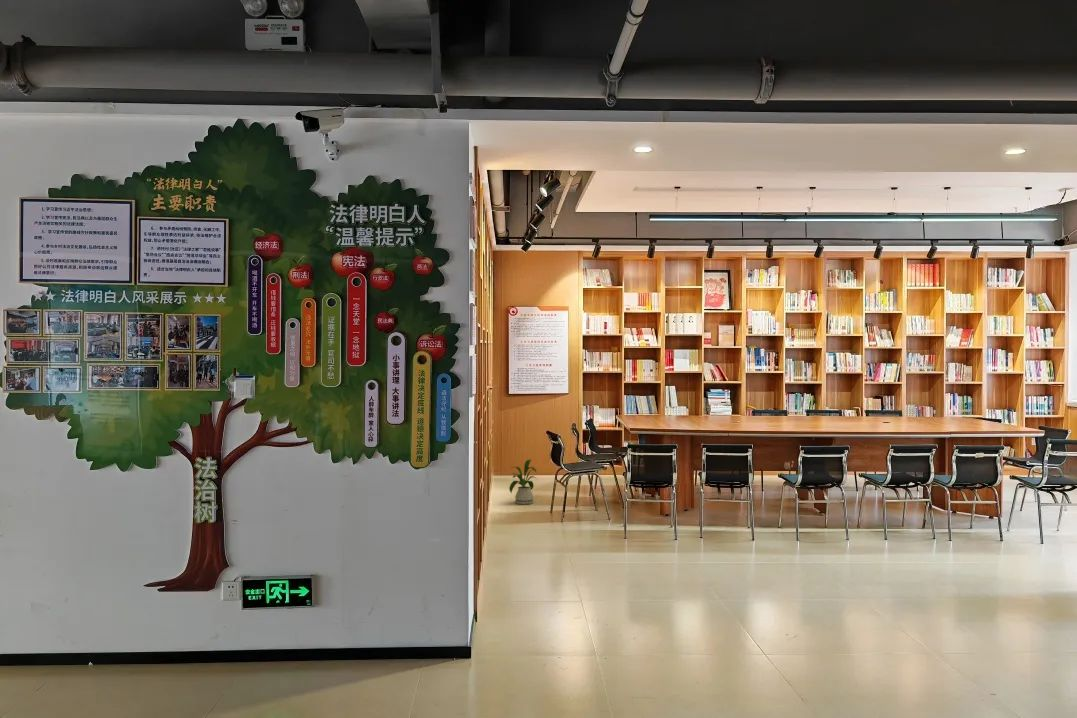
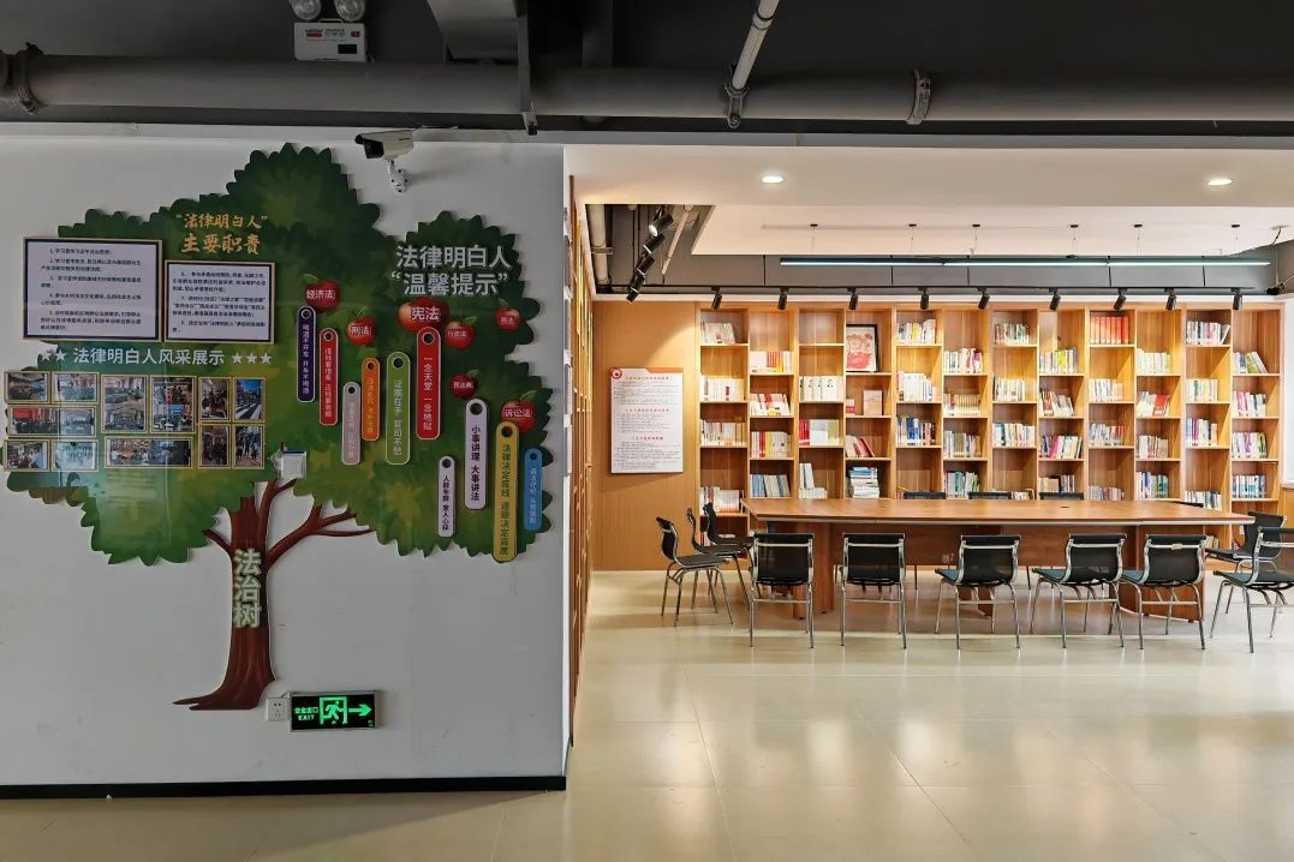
- house plant [508,458,538,505]
